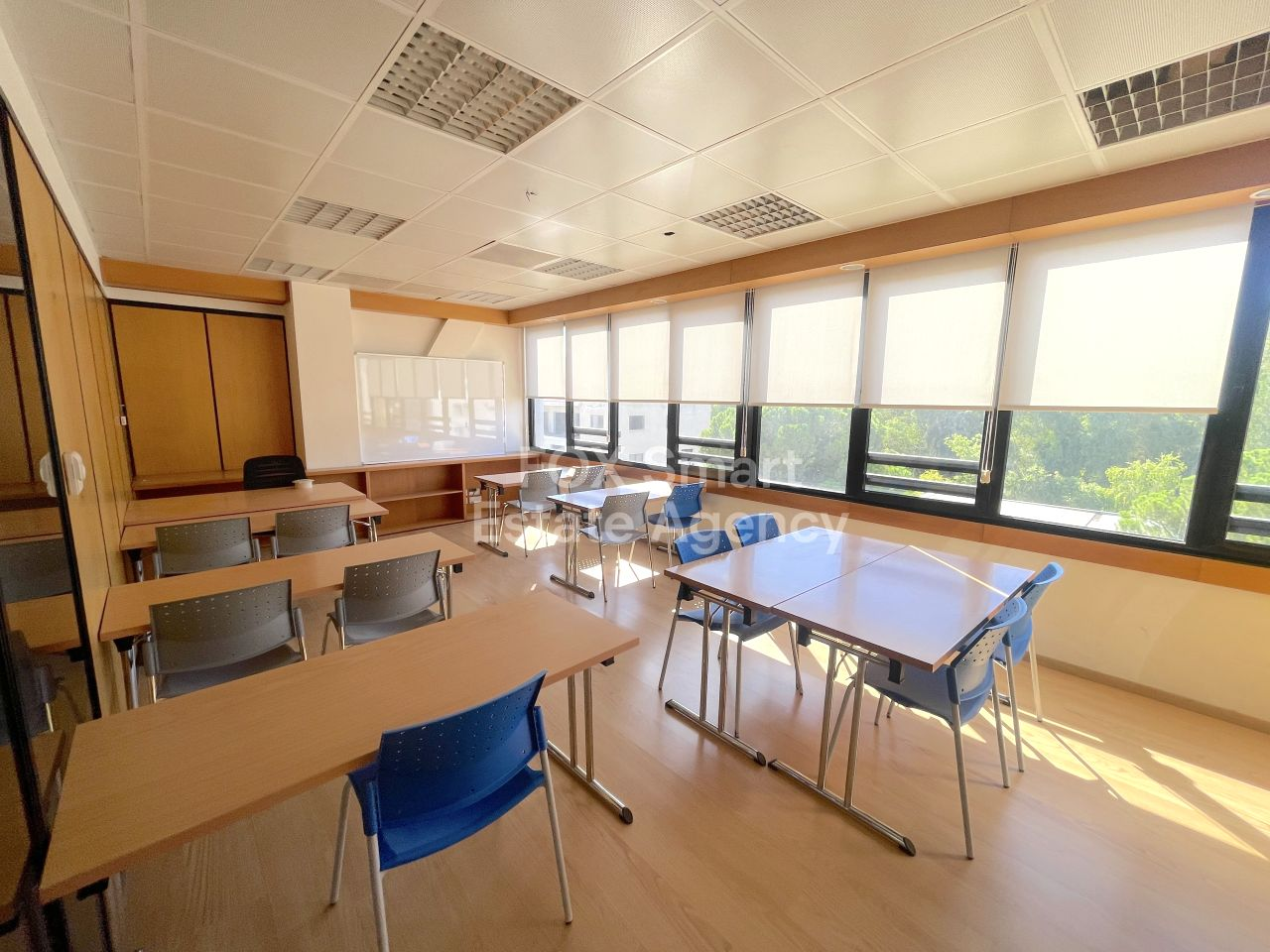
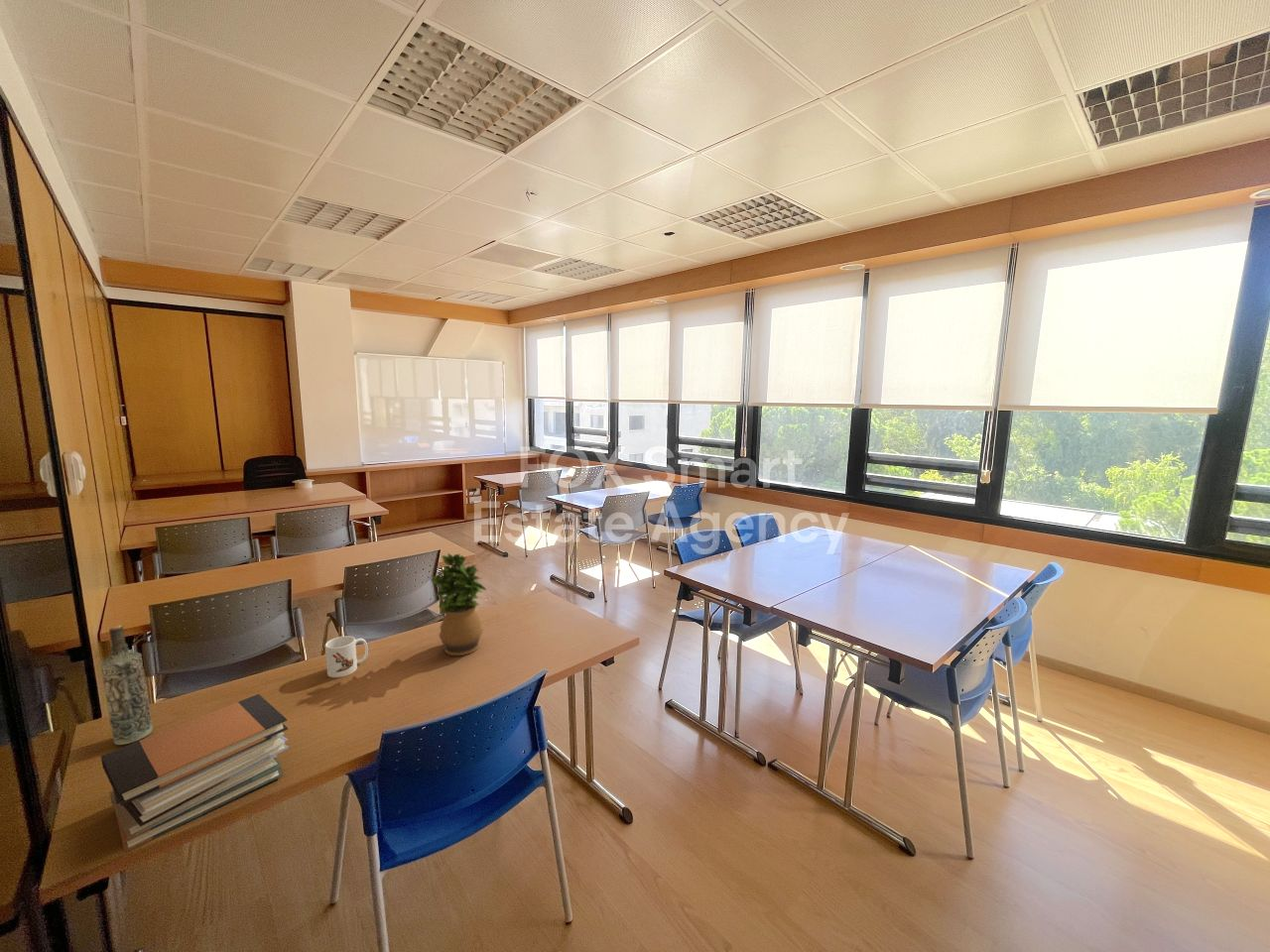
+ bottle [99,624,154,746]
+ mug [324,635,369,678]
+ potted plant [430,552,488,656]
+ book stack [100,693,290,853]
